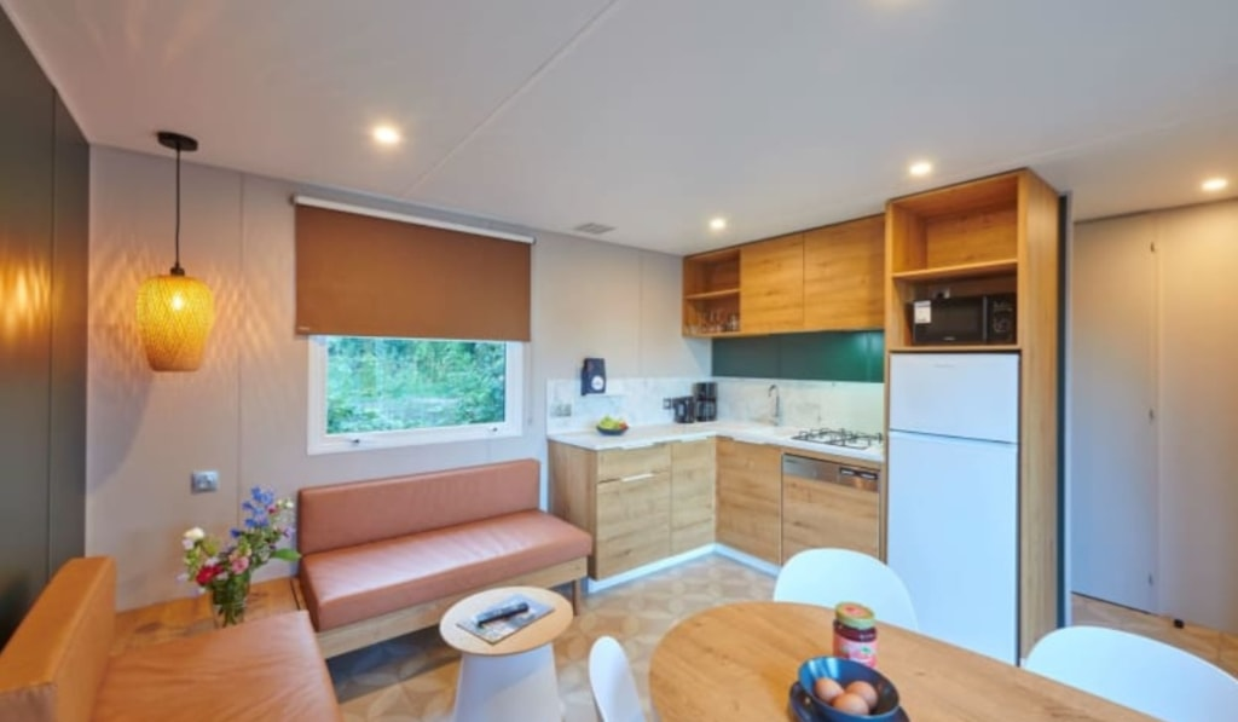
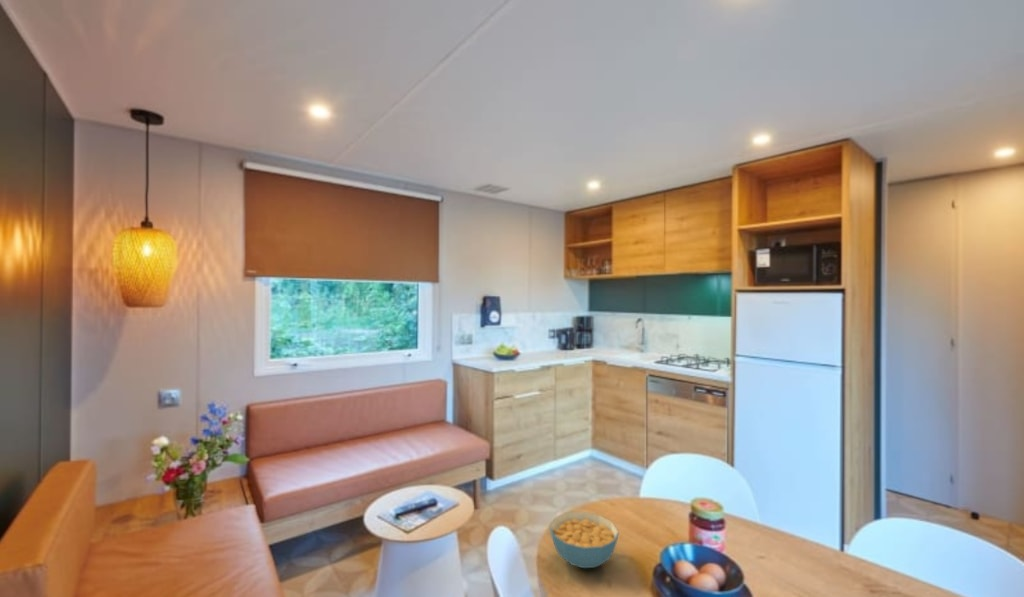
+ cereal bowl [548,511,620,569]
